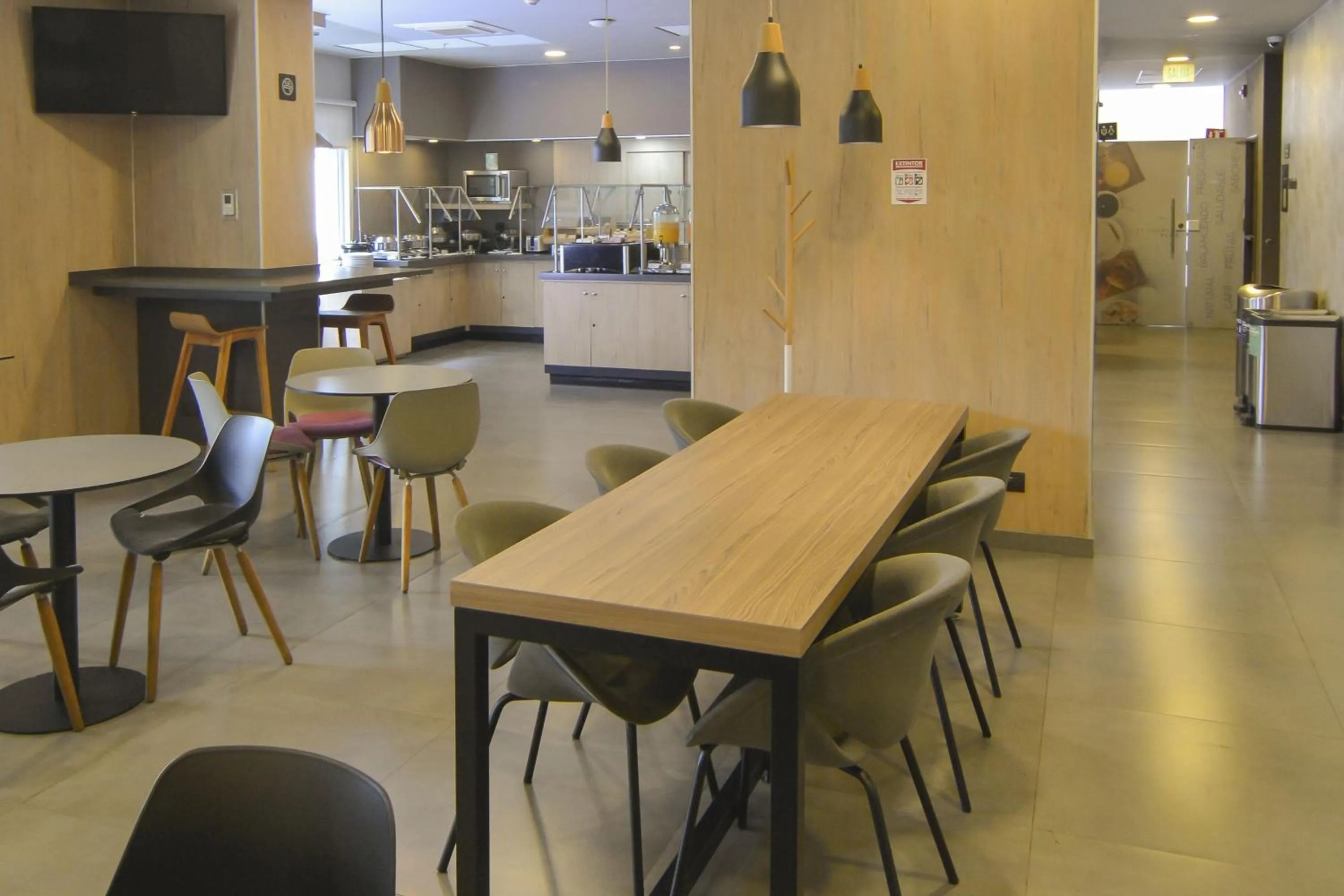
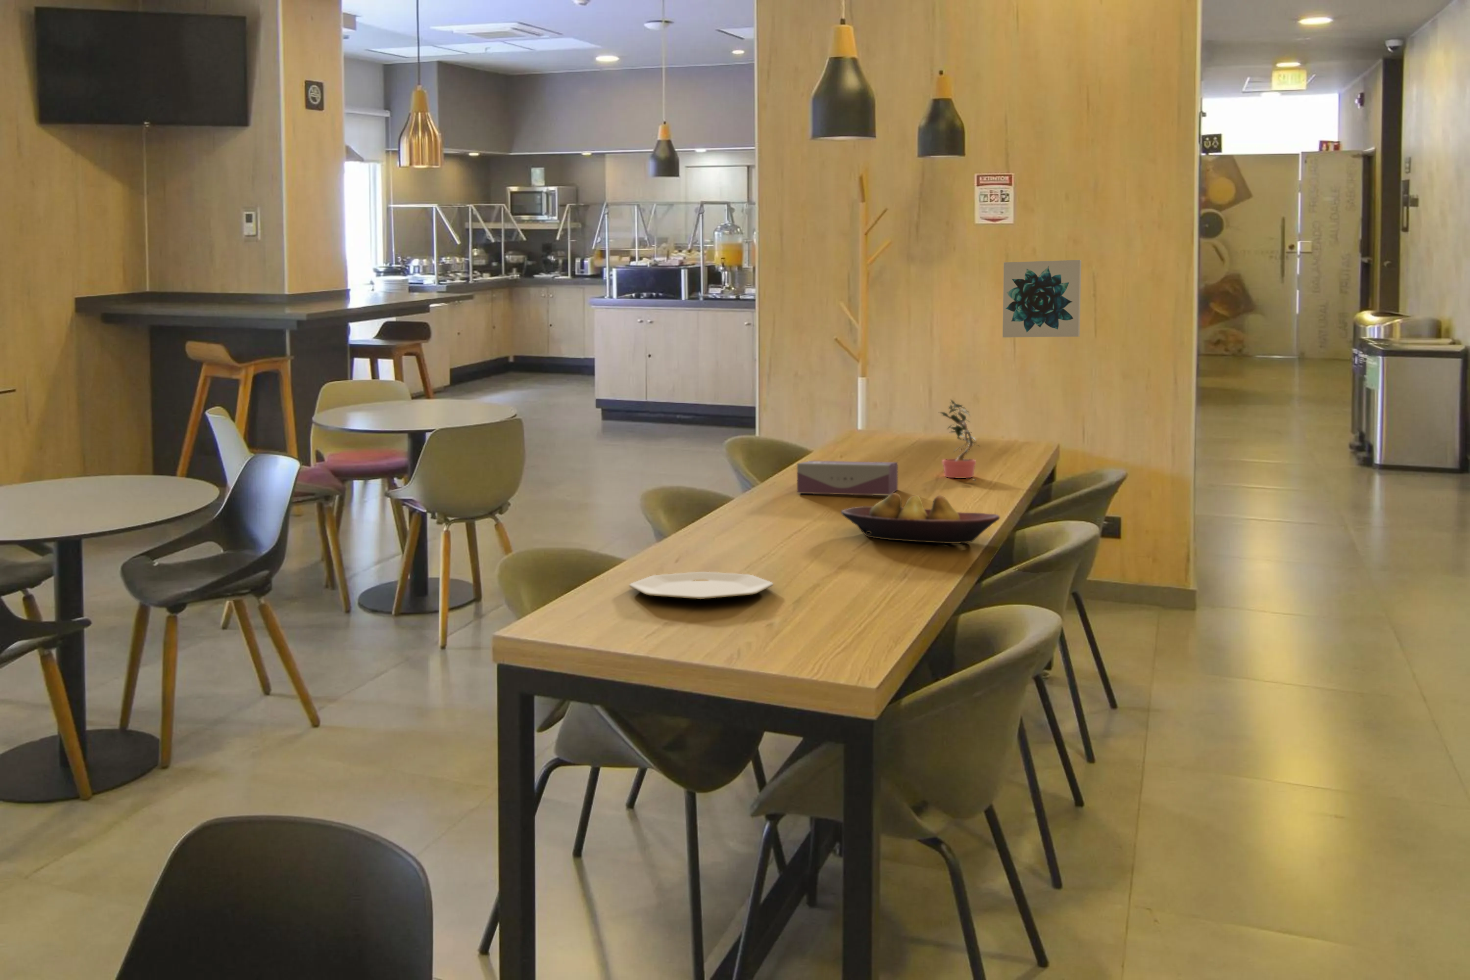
+ plate [629,571,773,599]
+ tissue box [796,460,898,495]
+ wall art [1002,259,1082,338]
+ potted plant [938,399,981,481]
+ fruit bowl [840,492,1001,544]
